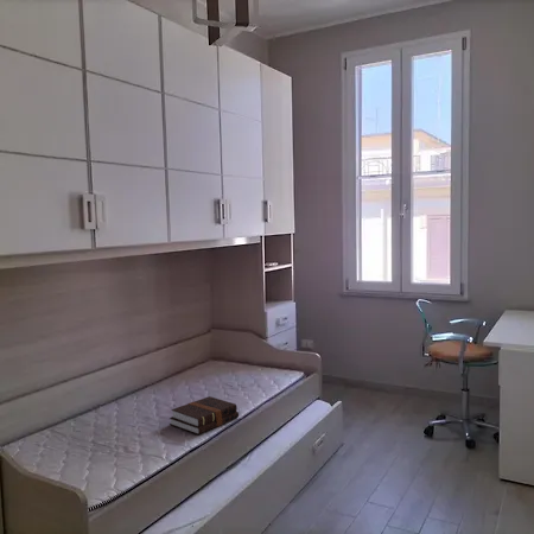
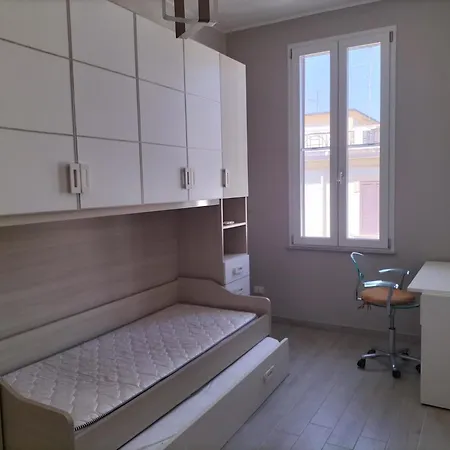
- hardback book [169,395,240,436]
